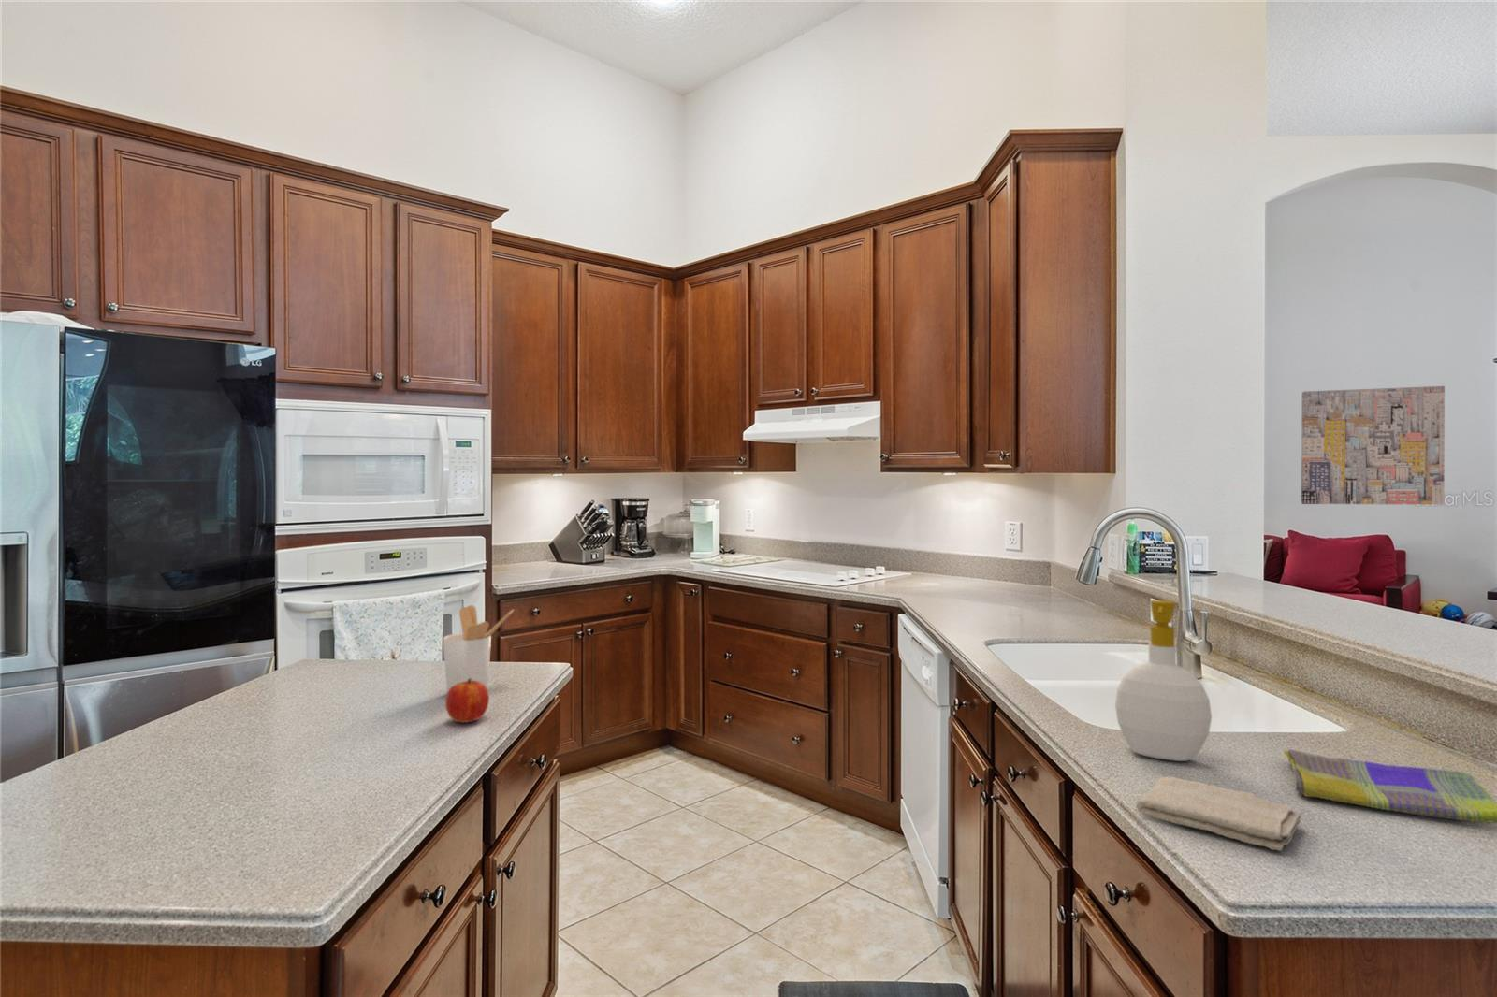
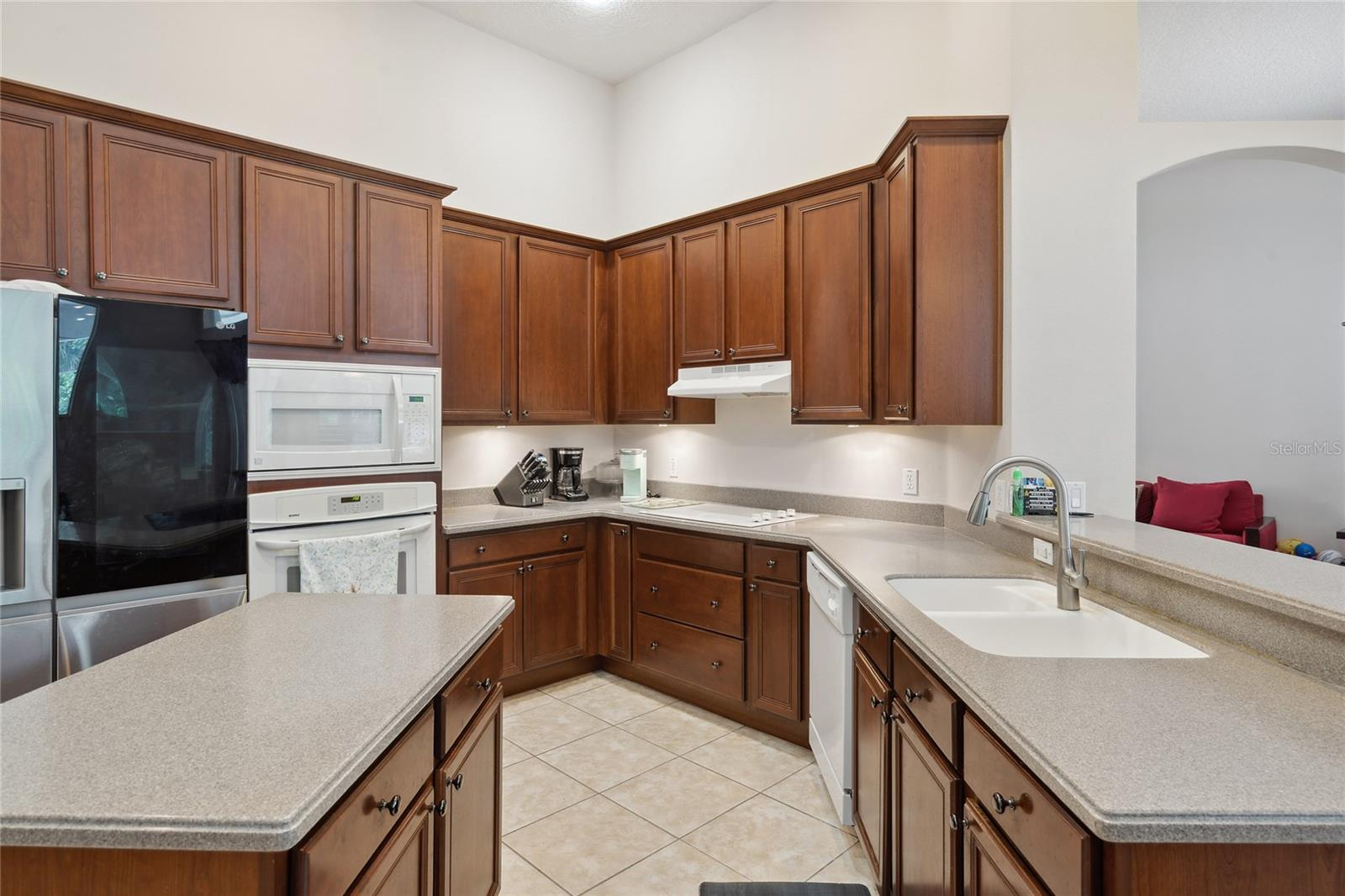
- wall art [1300,385,1446,506]
- utensil holder [443,604,514,694]
- fruit [444,678,490,724]
- washcloth [1135,777,1302,852]
- soap bottle [1114,600,1212,762]
- dish towel [1282,748,1497,825]
